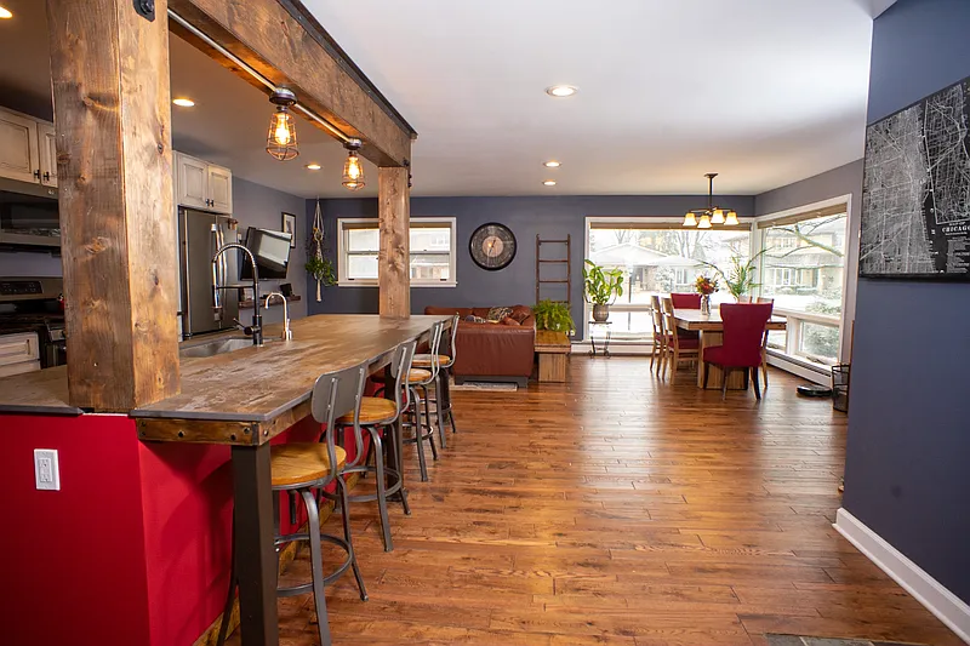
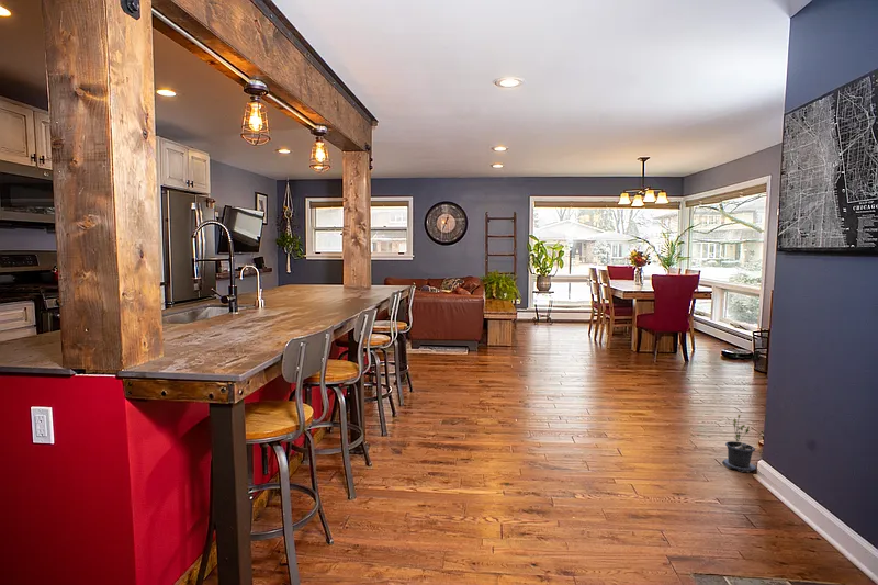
+ potted plant [721,414,757,473]
